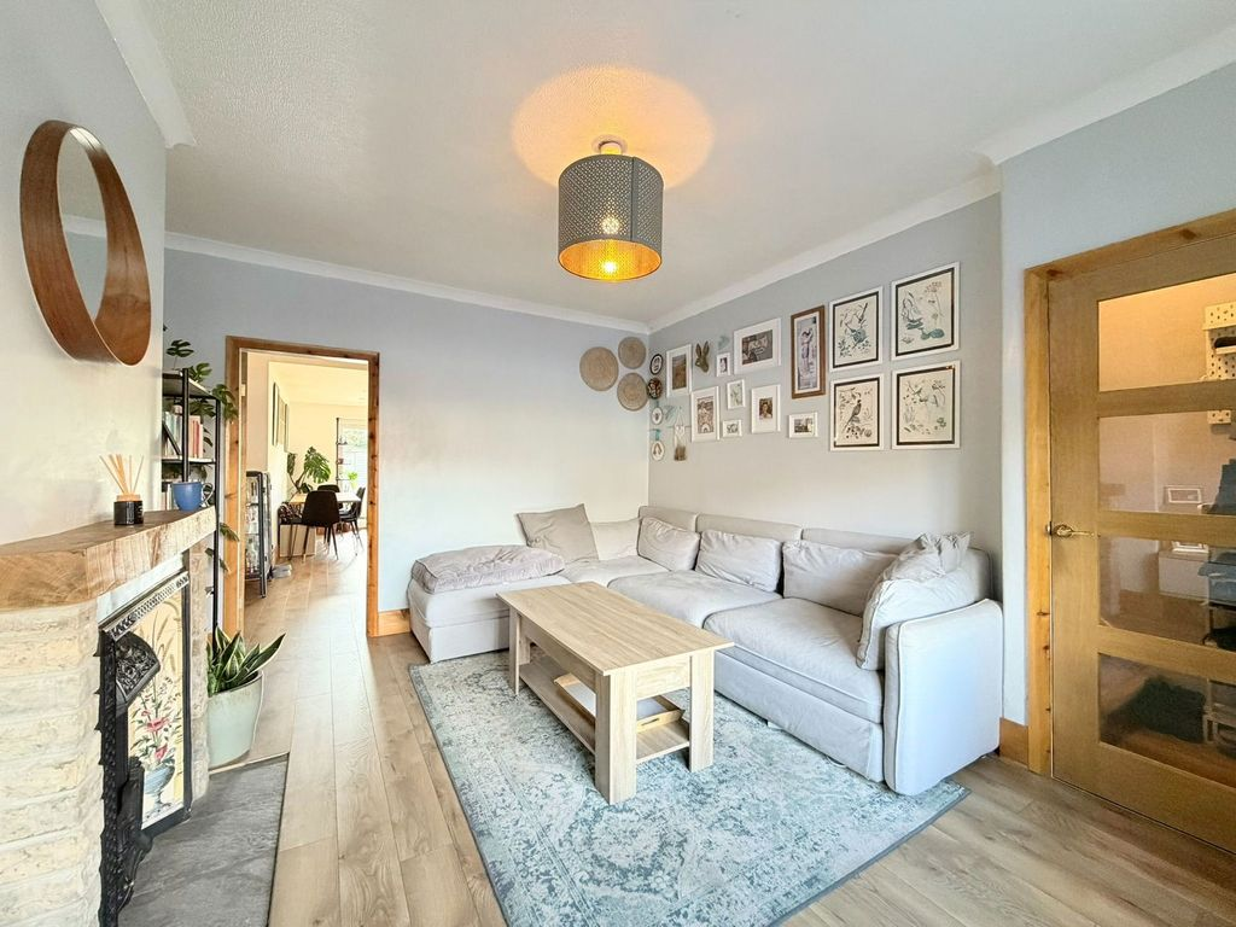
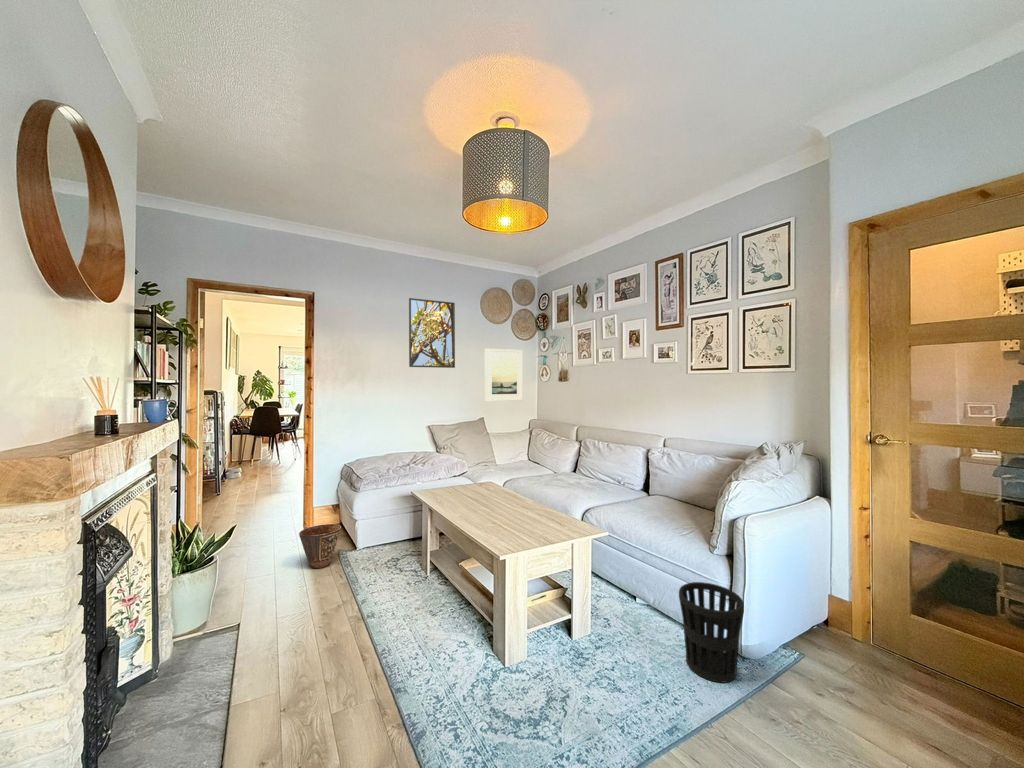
+ wastebasket [678,581,745,684]
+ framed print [408,297,456,369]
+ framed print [484,348,524,403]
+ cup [298,523,342,569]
